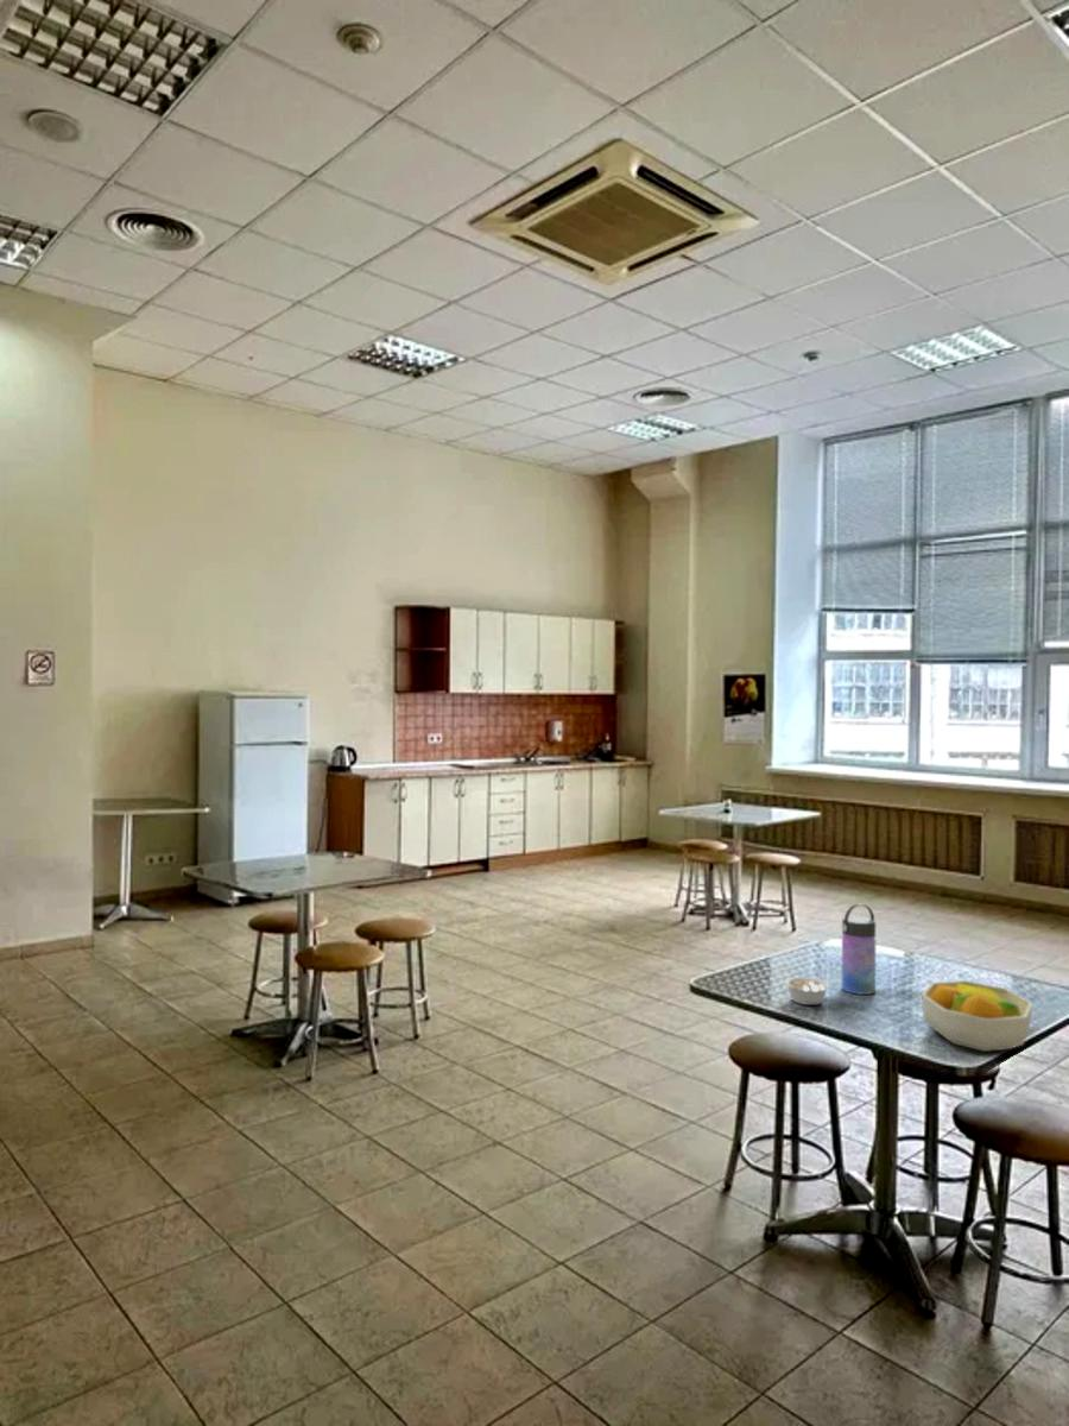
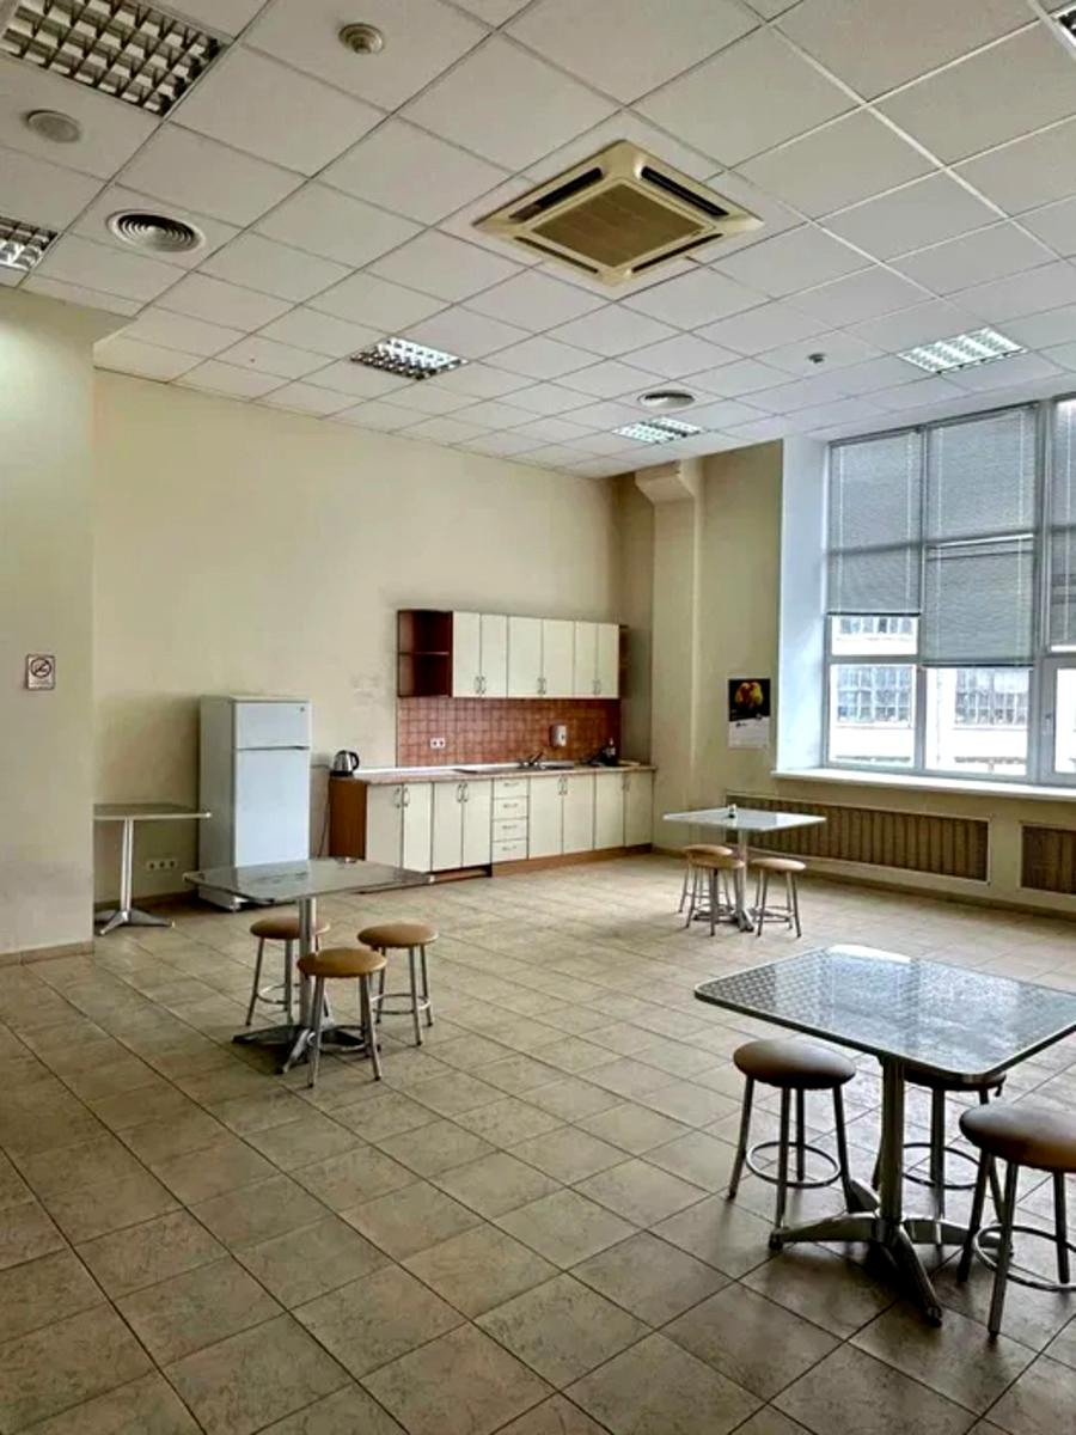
- legume [783,976,831,1007]
- fruit bowl [921,979,1033,1053]
- water bottle [840,902,877,996]
